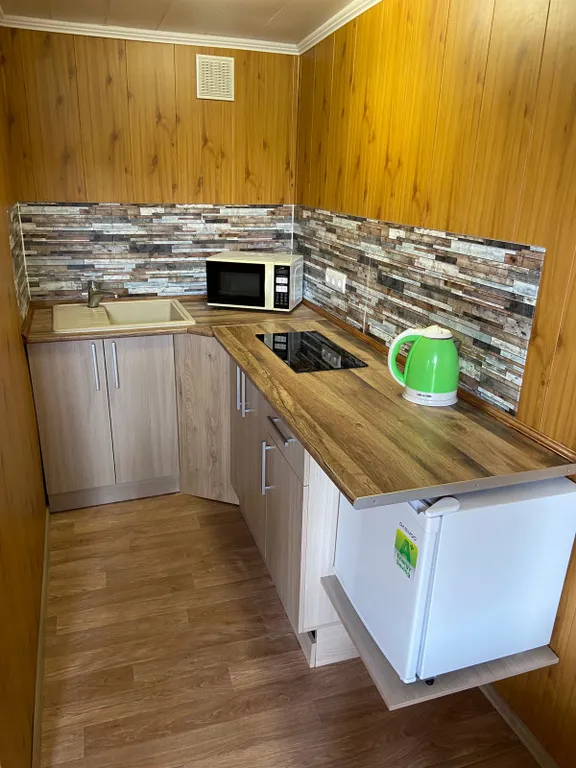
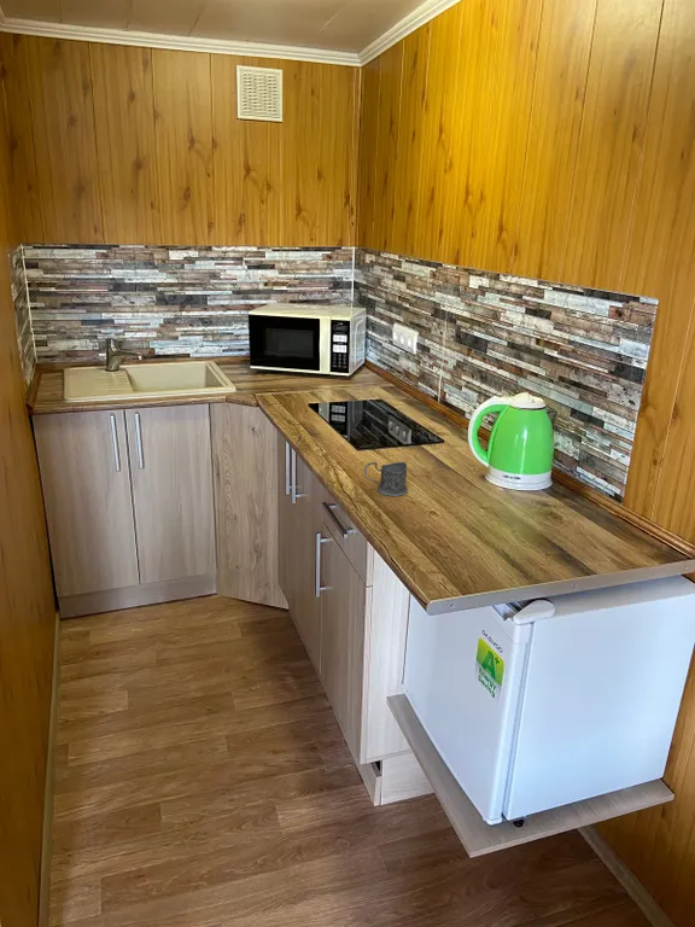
+ mug [363,461,409,497]
